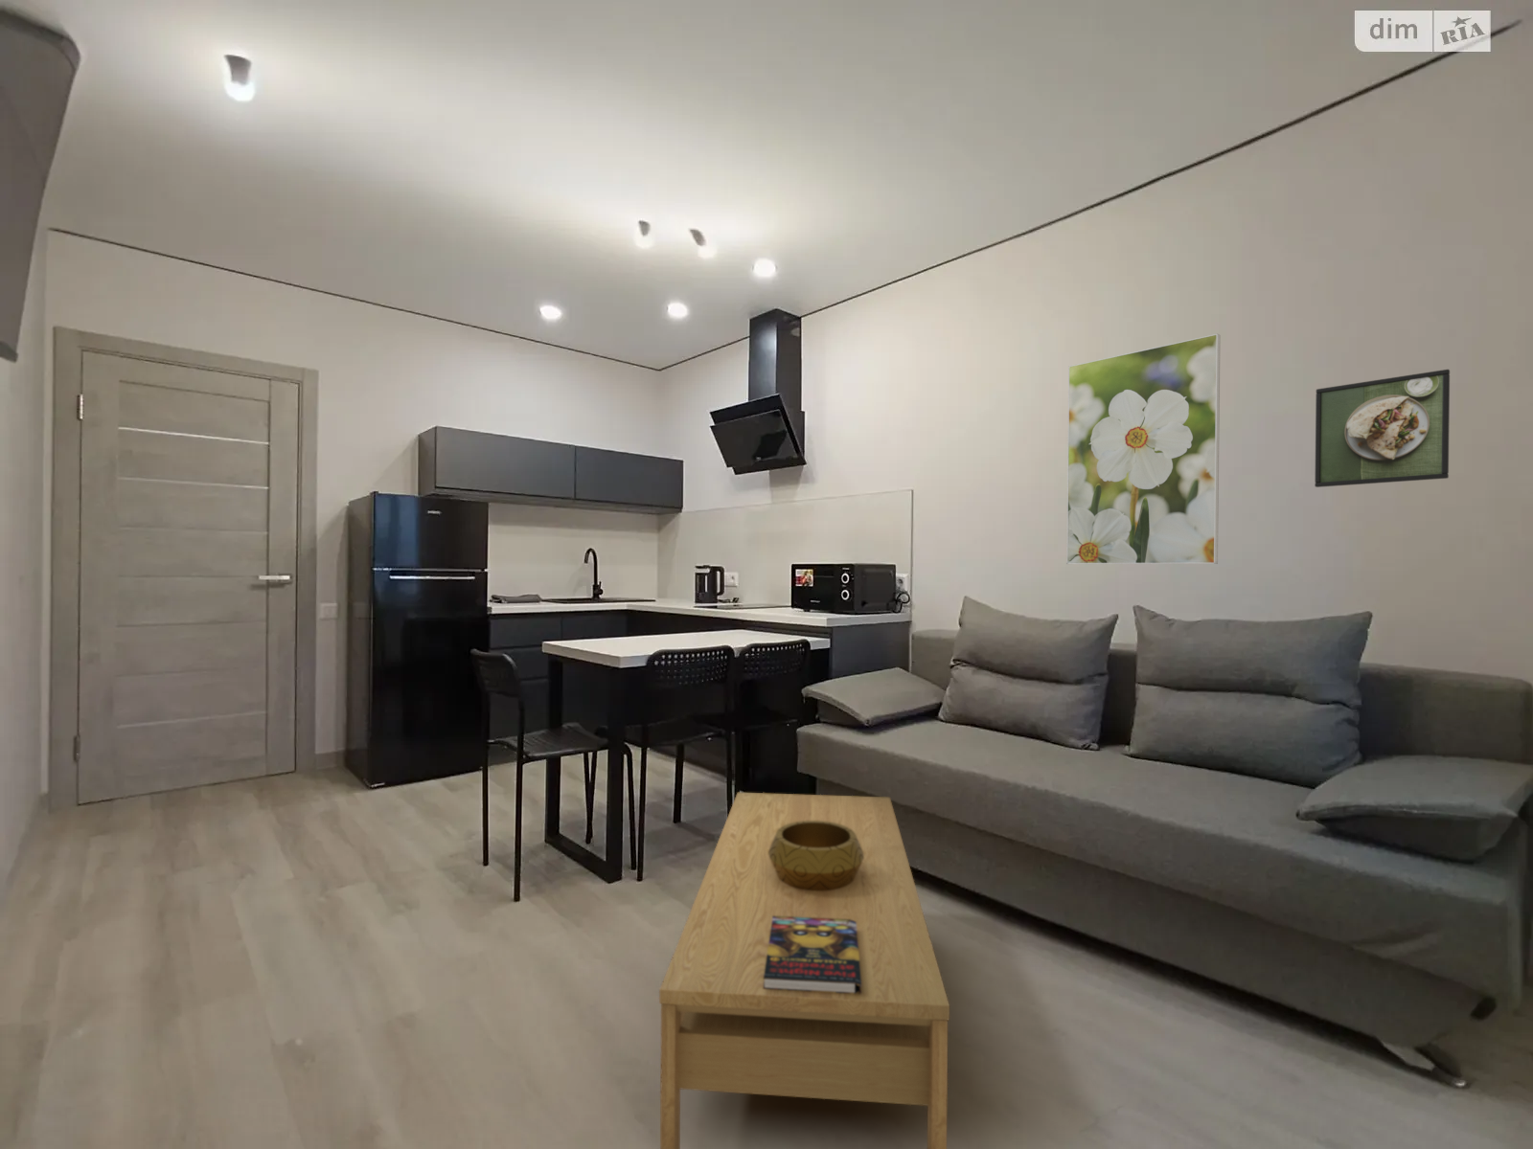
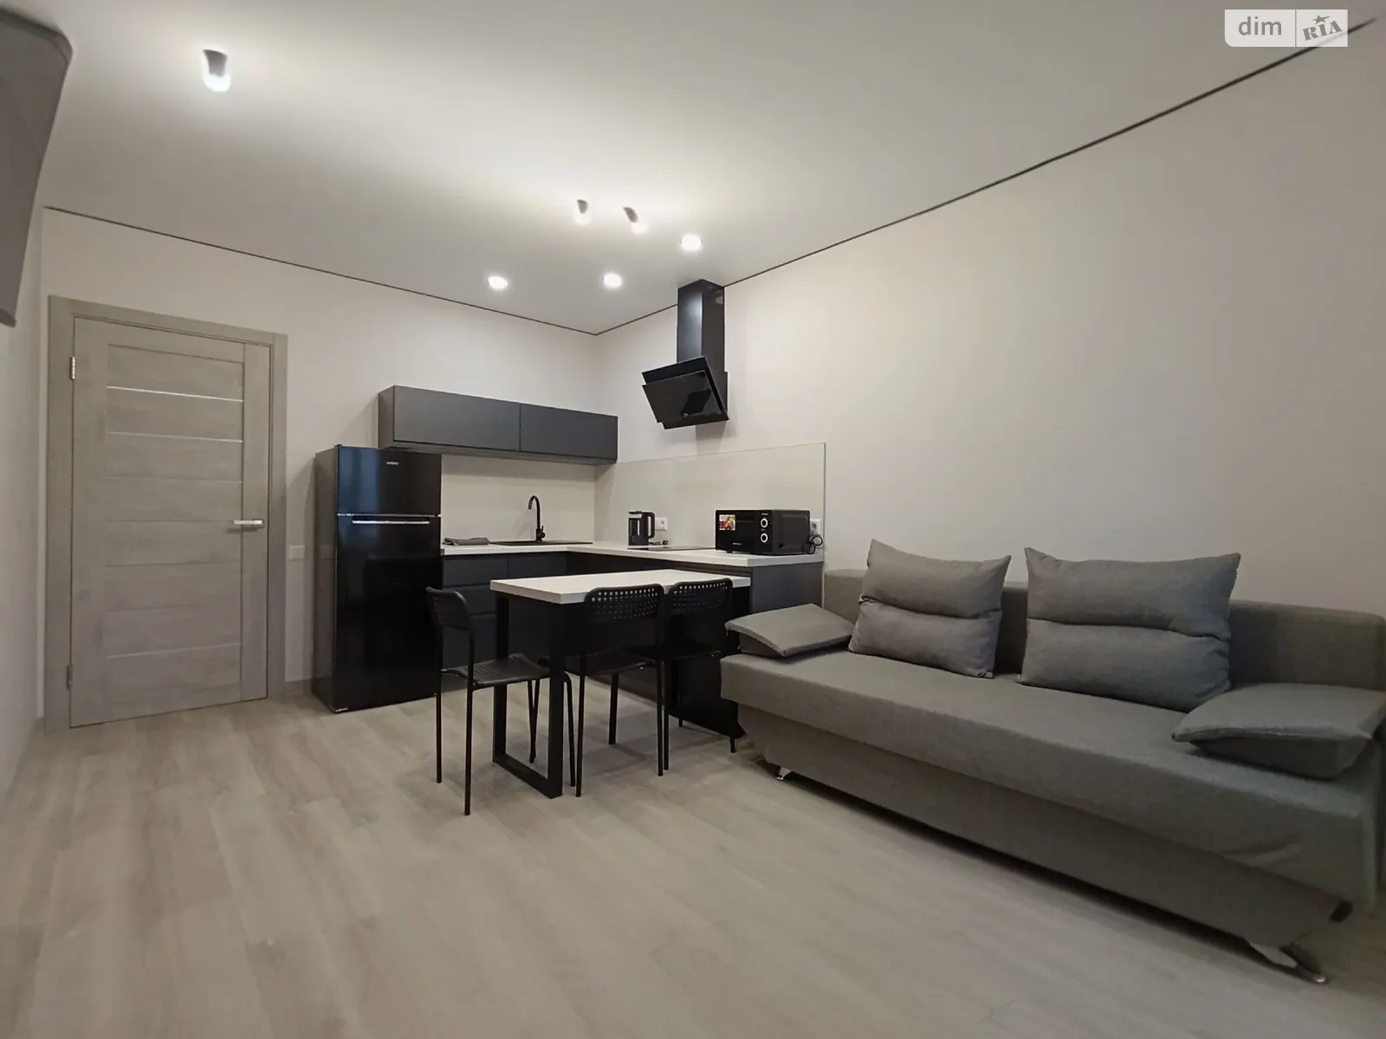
- coffee table [658,792,950,1149]
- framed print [1313,368,1451,489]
- book [763,916,862,993]
- decorative bowl [769,821,864,892]
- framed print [1066,333,1220,565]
